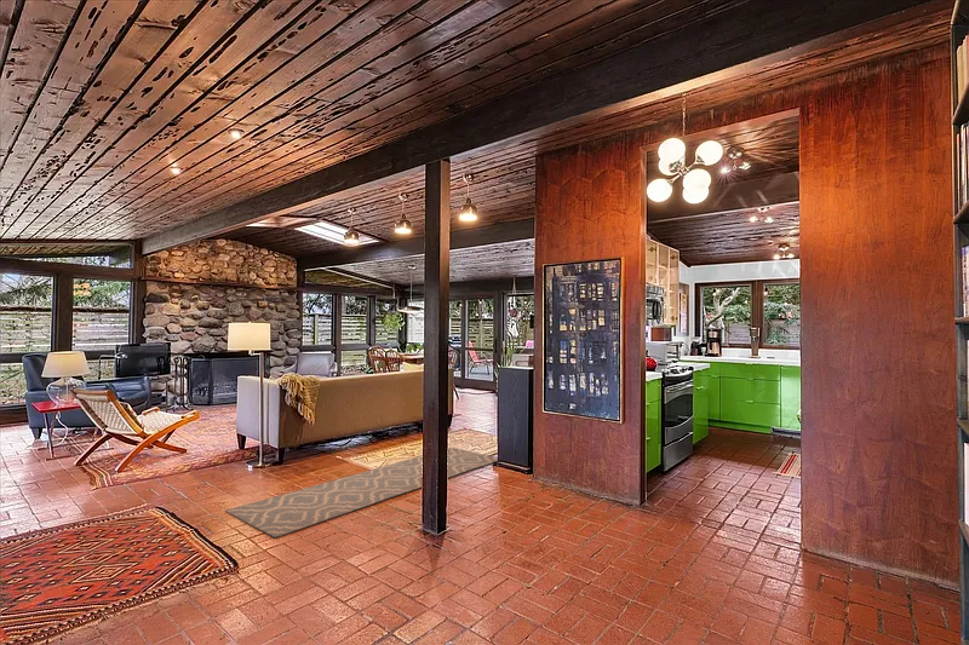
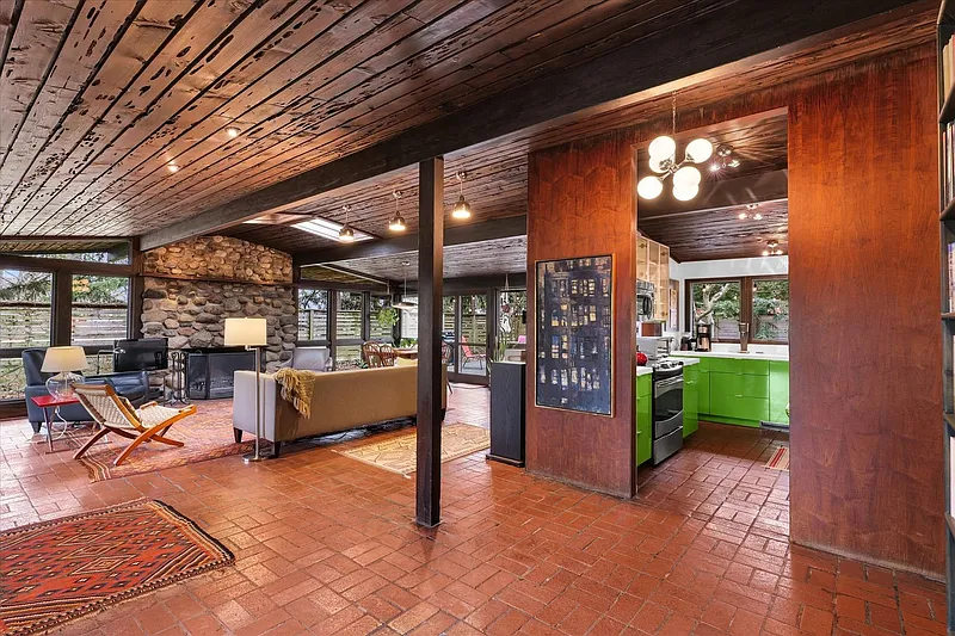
- rug [224,447,499,539]
